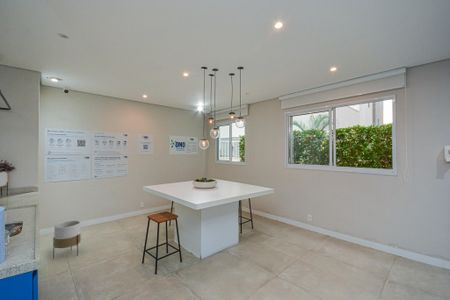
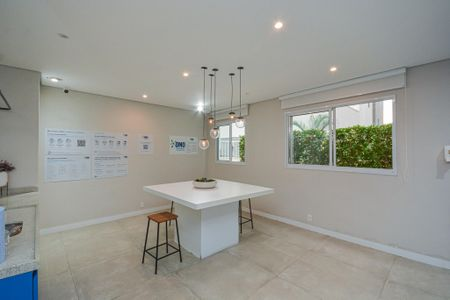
- planter [52,220,82,260]
